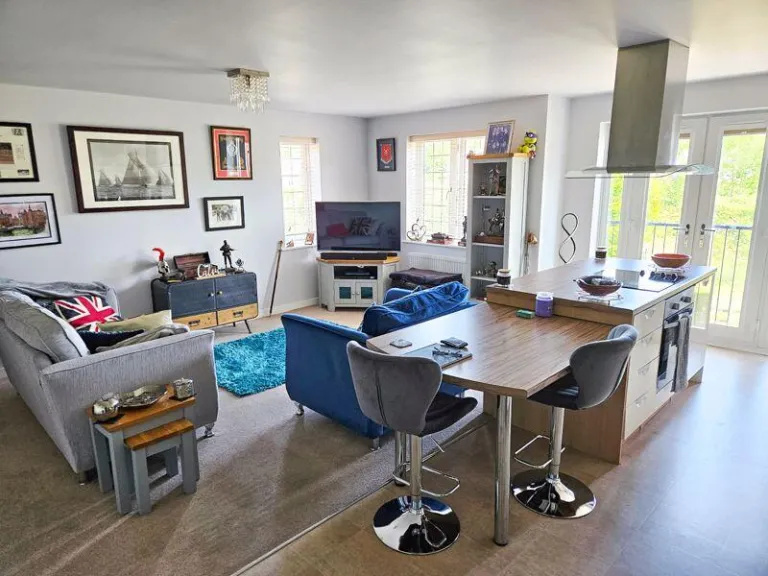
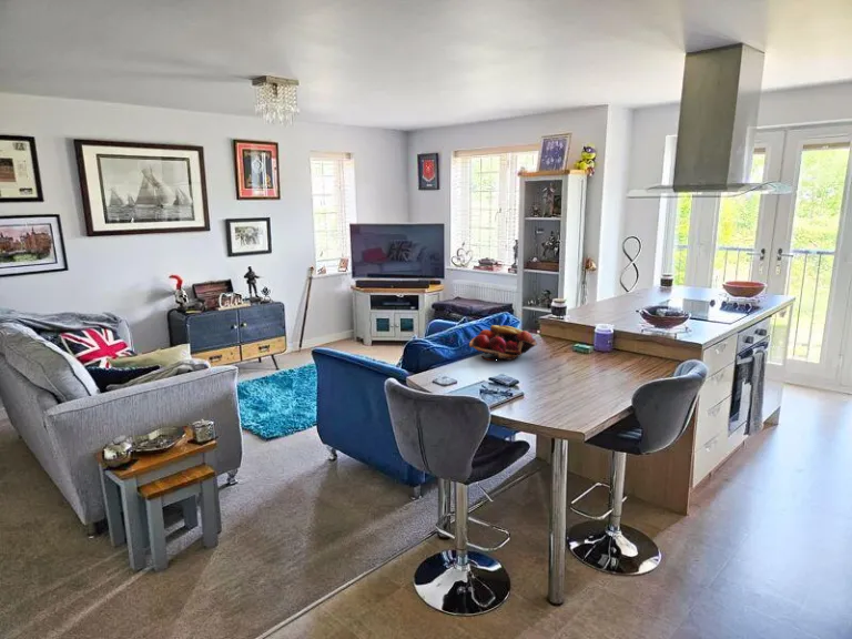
+ fruit basket [468,324,538,362]
